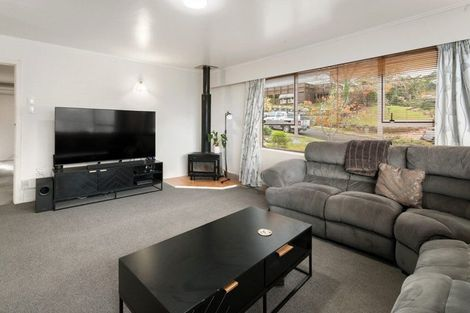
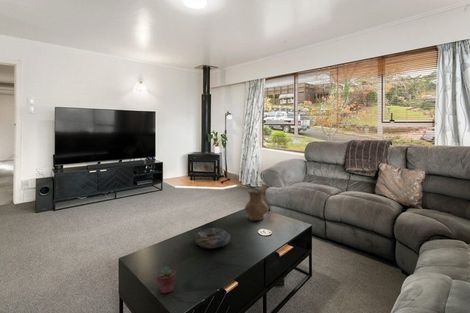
+ potted succulent [156,266,177,295]
+ vase [244,190,270,221]
+ decorative bowl [194,227,231,249]
